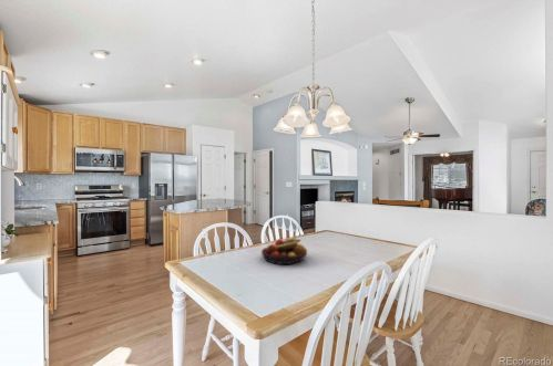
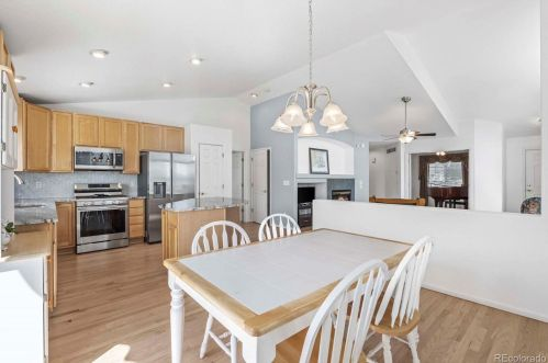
- fruit bowl [260,236,308,265]
